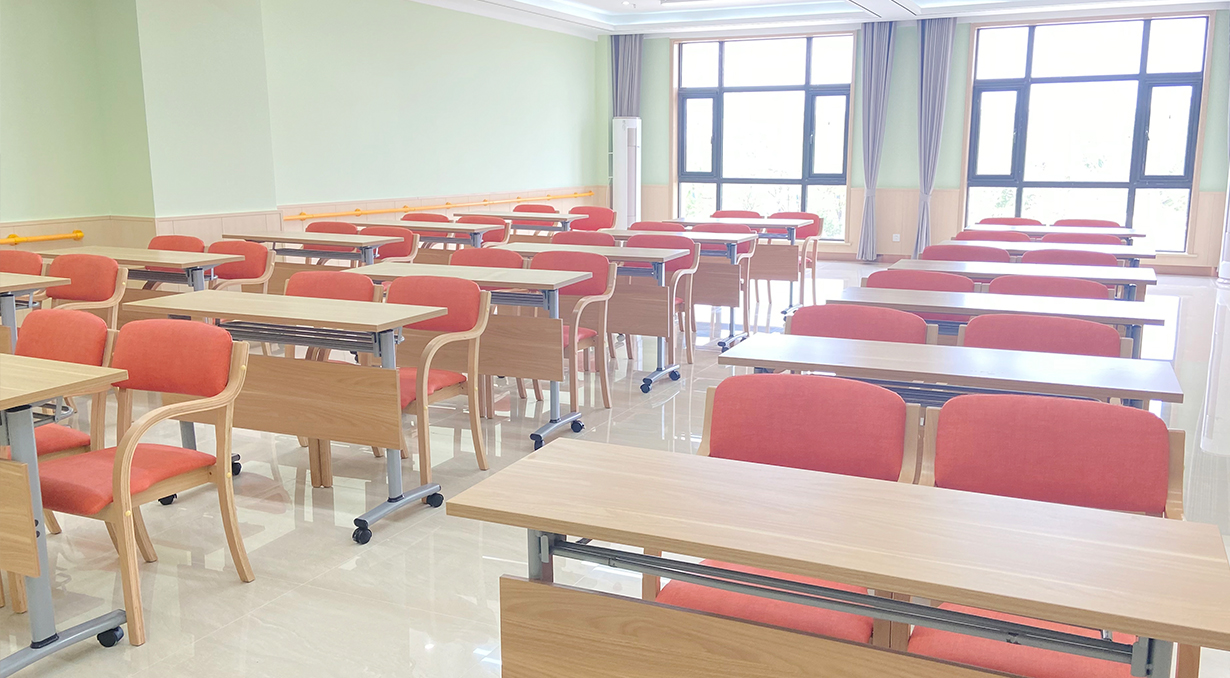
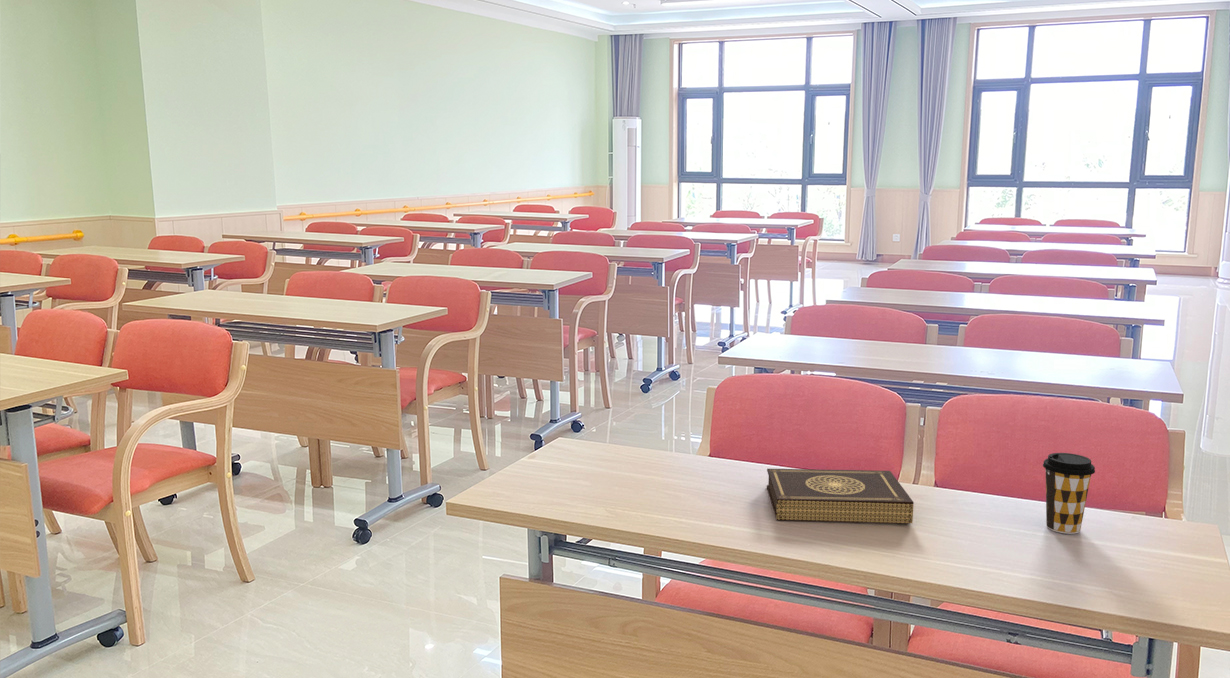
+ book [766,468,915,524]
+ coffee cup [1042,452,1096,535]
